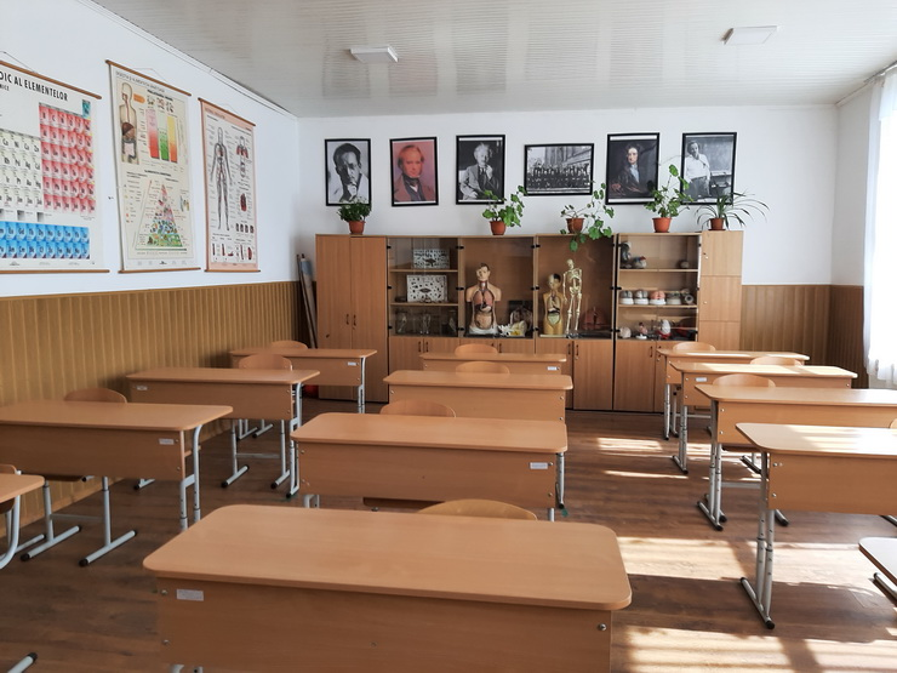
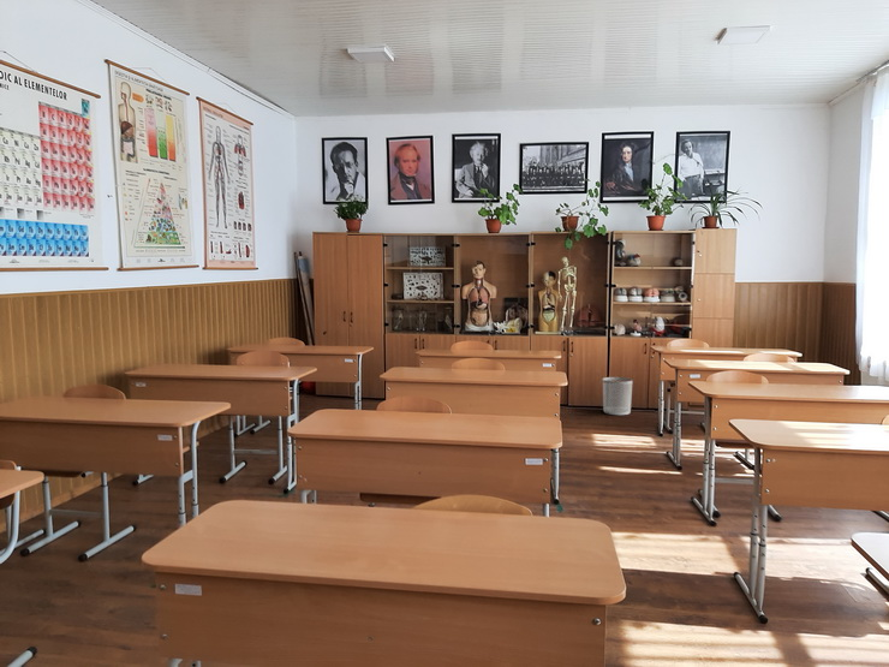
+ waste bin [602,376,633,416]
